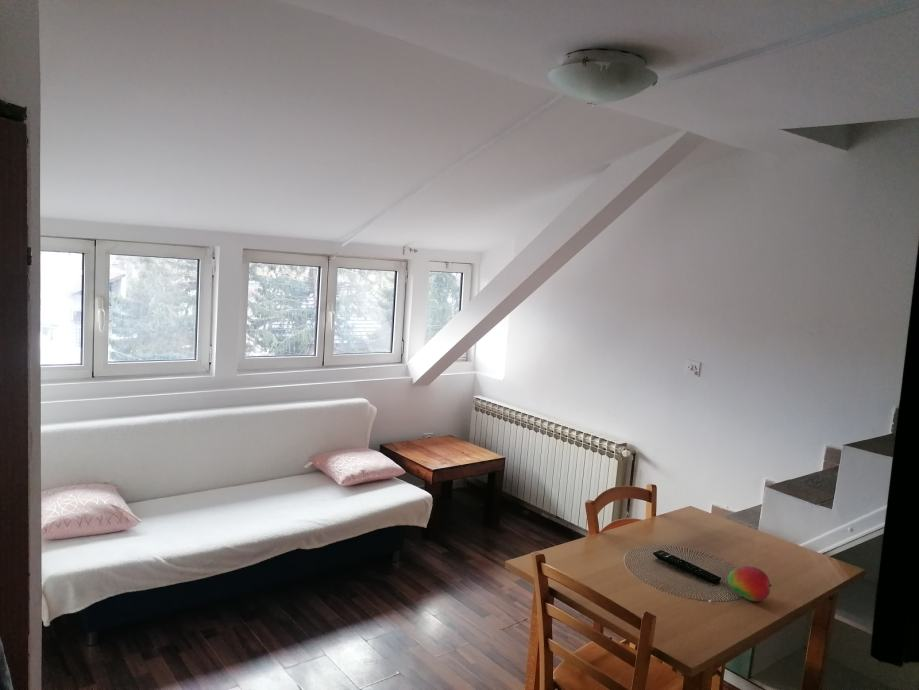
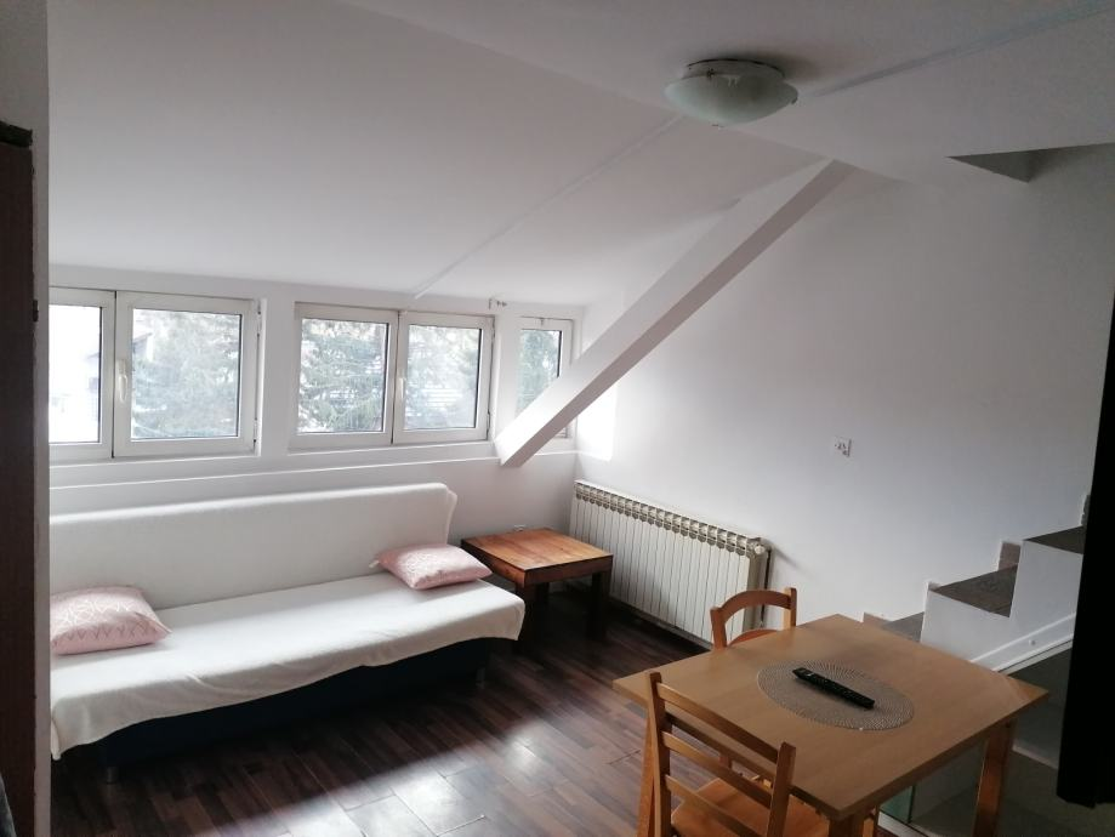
- fruit [726,565,773,602]
